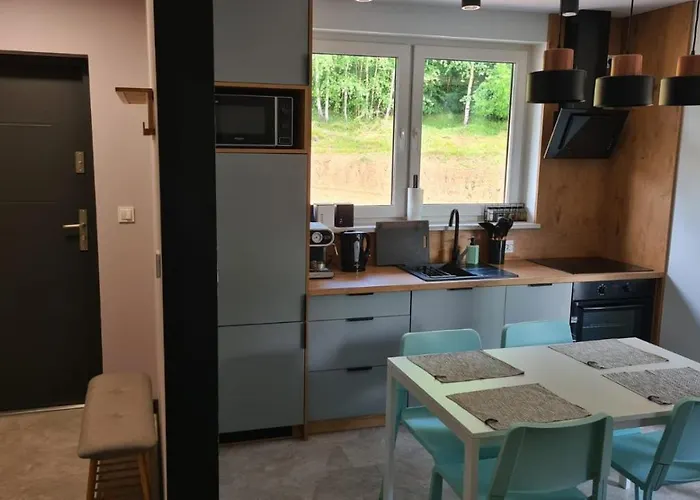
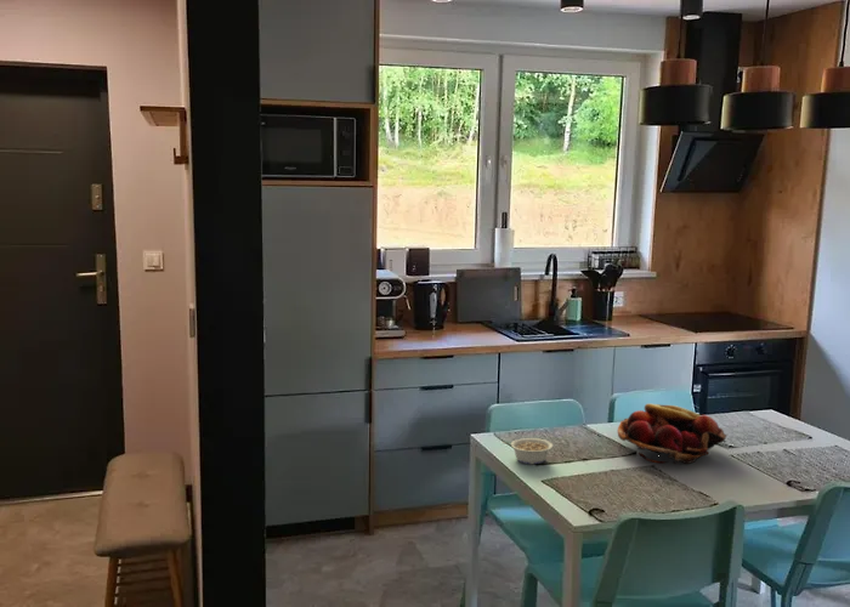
+ fruit basket [617,403,729,465]
+ legume [501,437,554,465]
